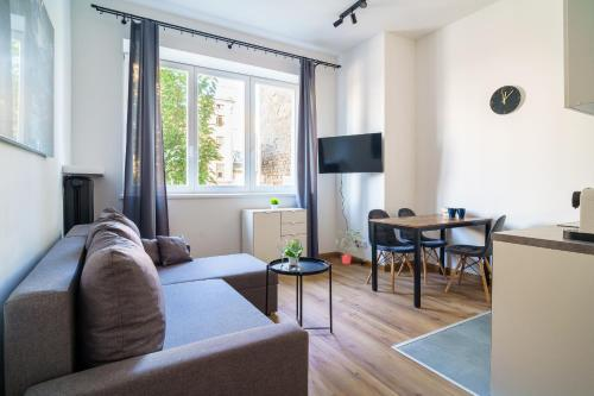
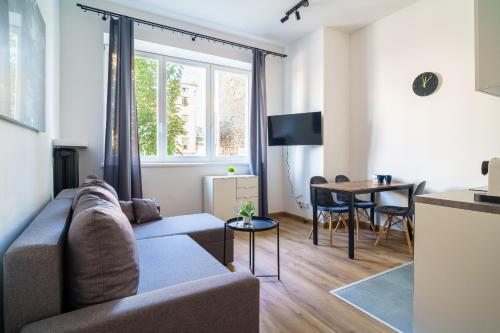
- potted plant [330,228,367,265]
